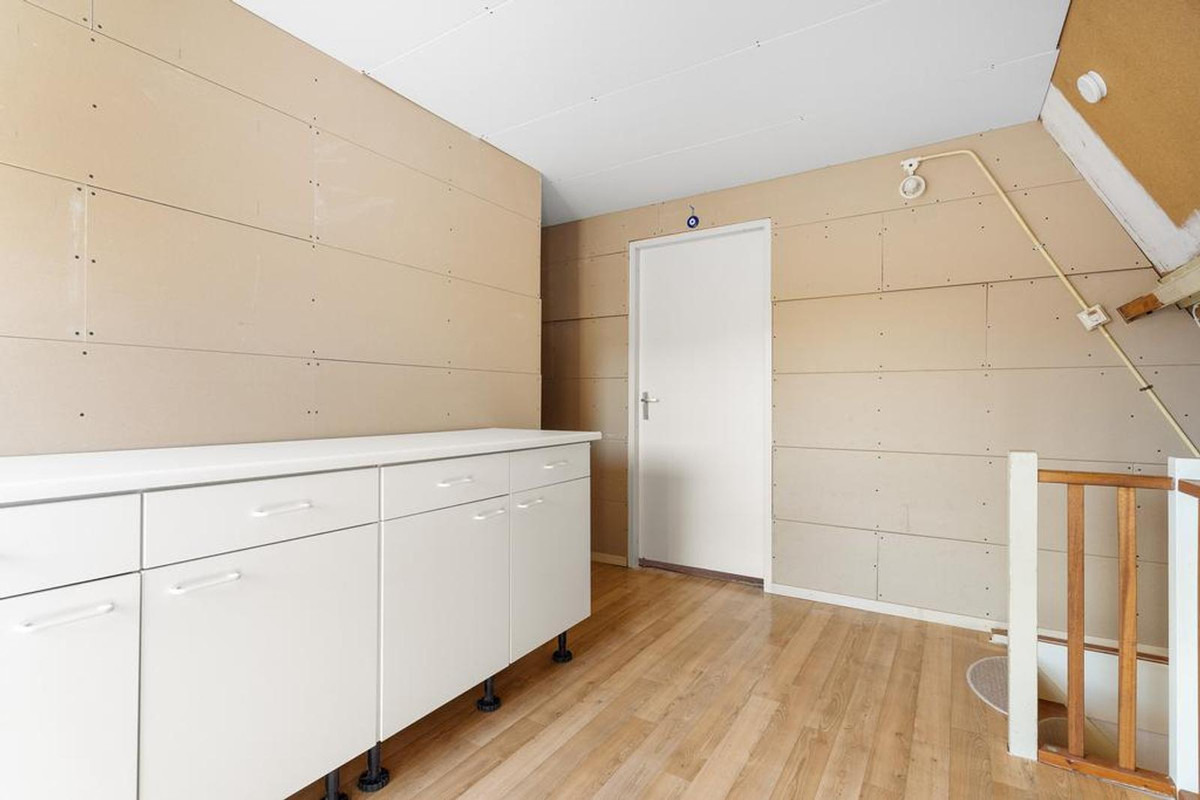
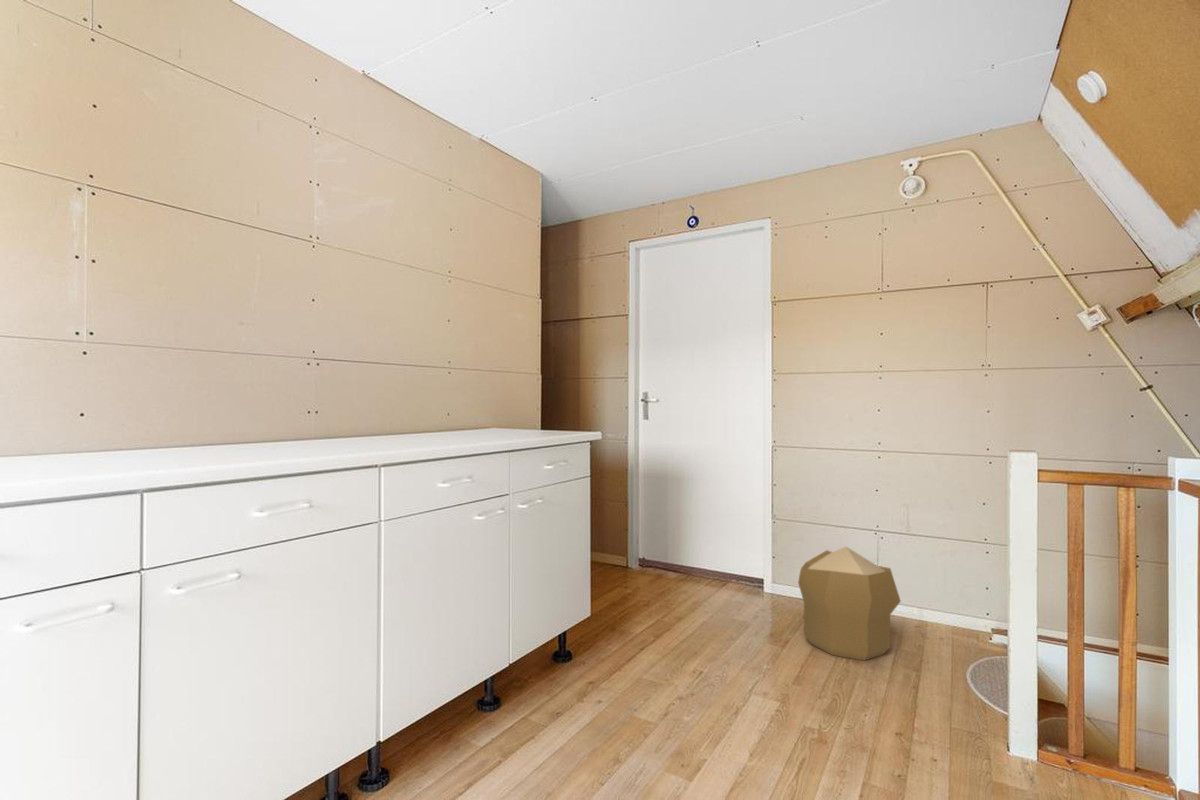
+ pouf [797,545,902,662]
